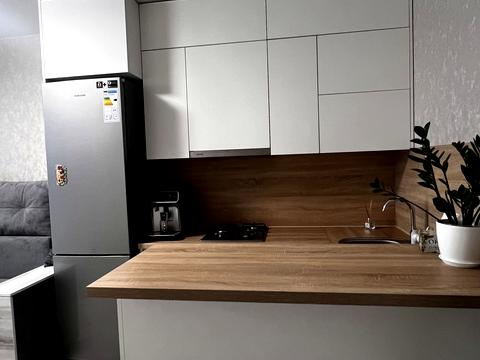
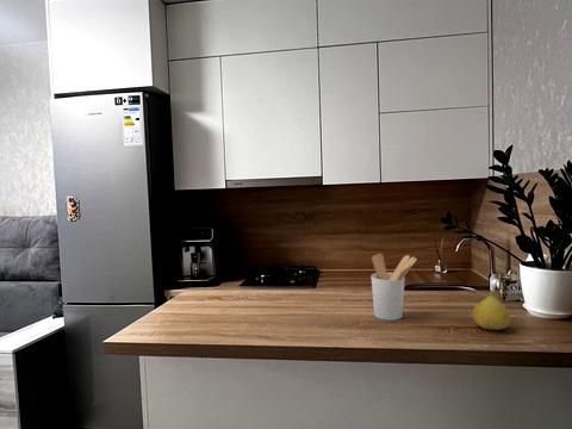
+ utensil holder [371,253,418,322]
+ fruit [472,288,511,331]
